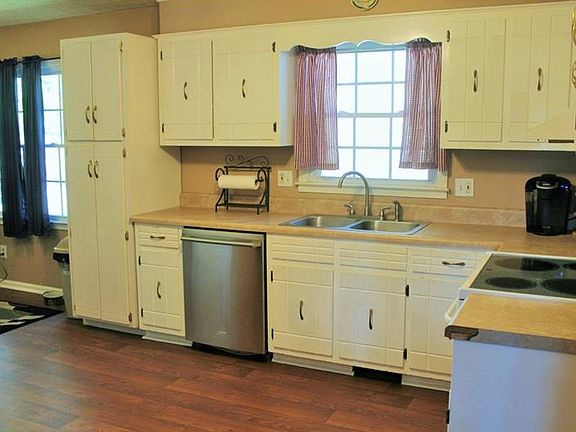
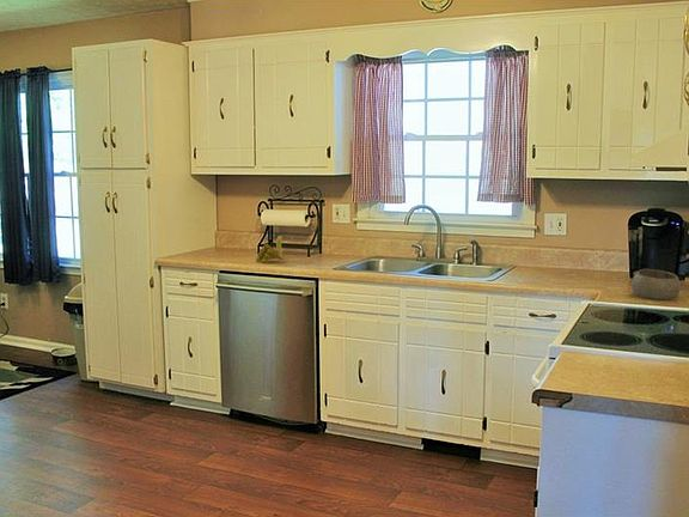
+ banana [255,235,285,264]
+ bowl [630,268,682,300]
